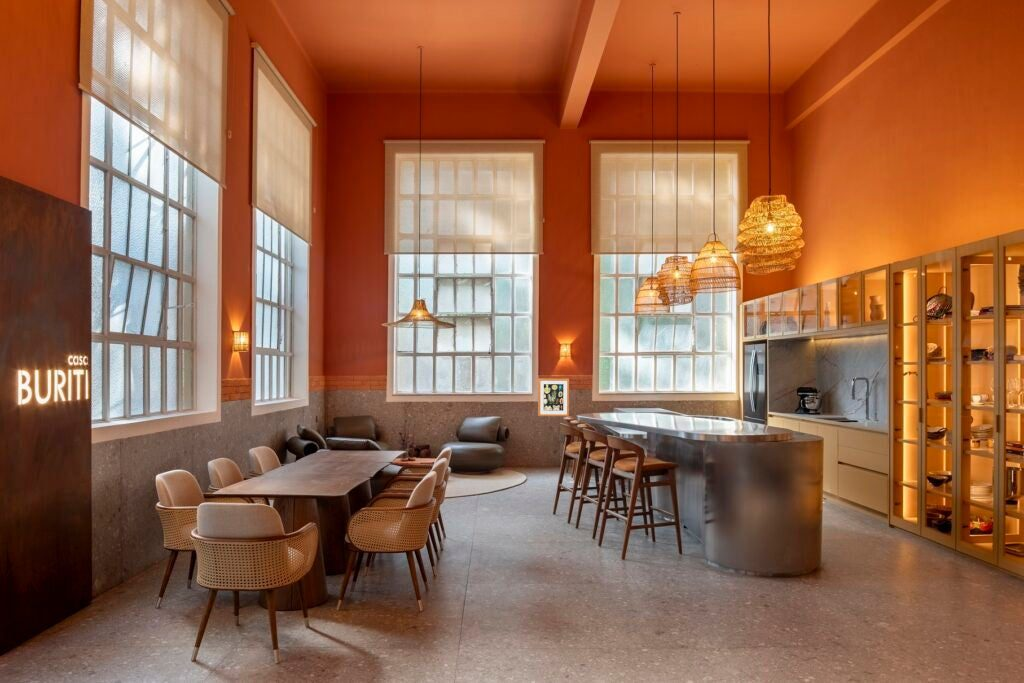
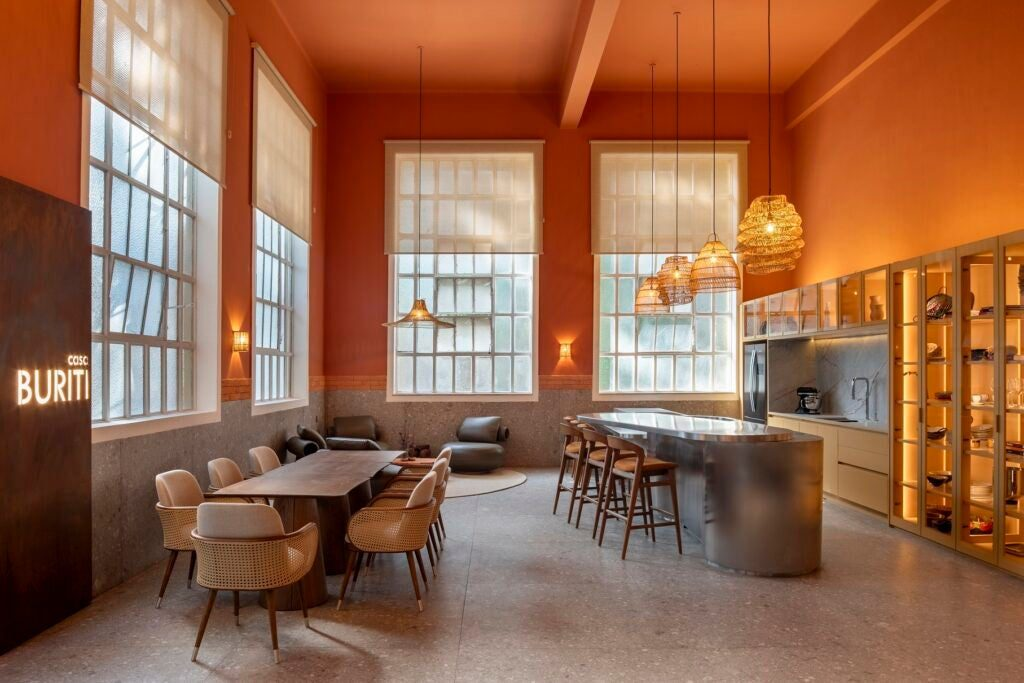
- wall art [537,378,570,417]
